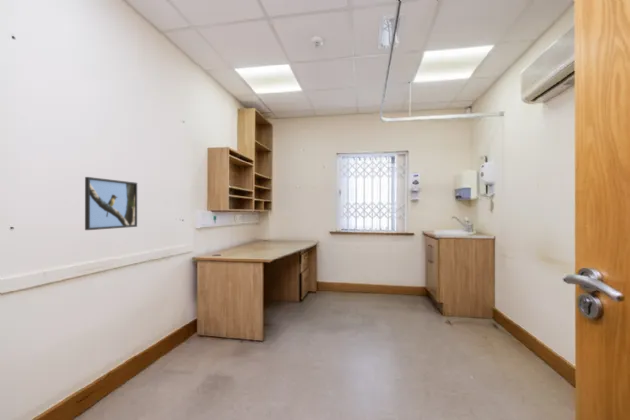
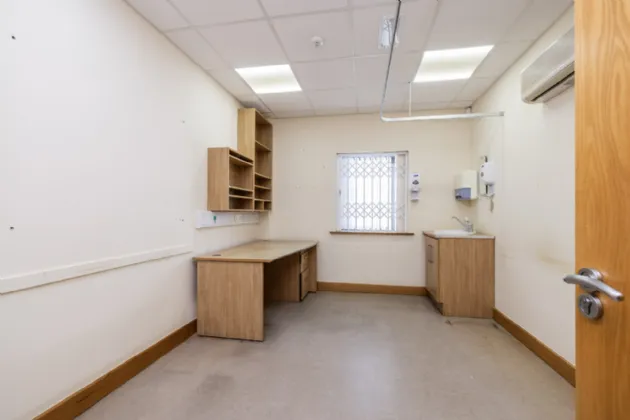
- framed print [84,176,138,231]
